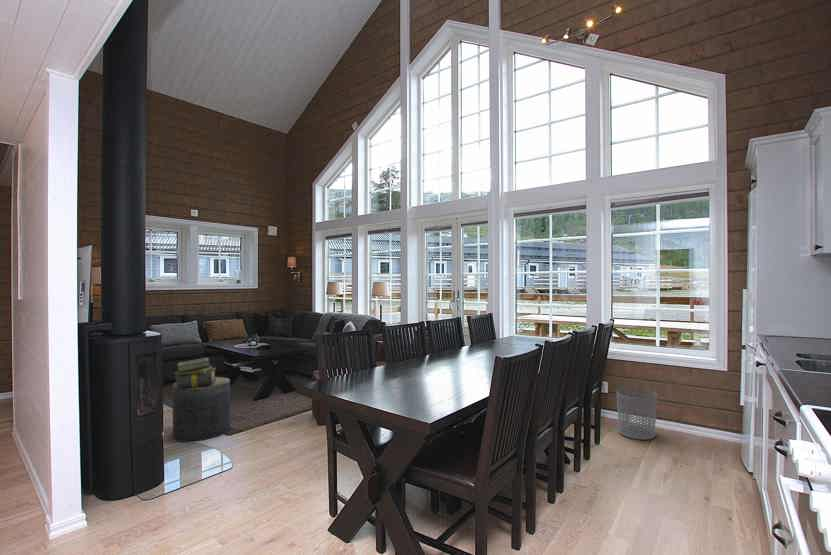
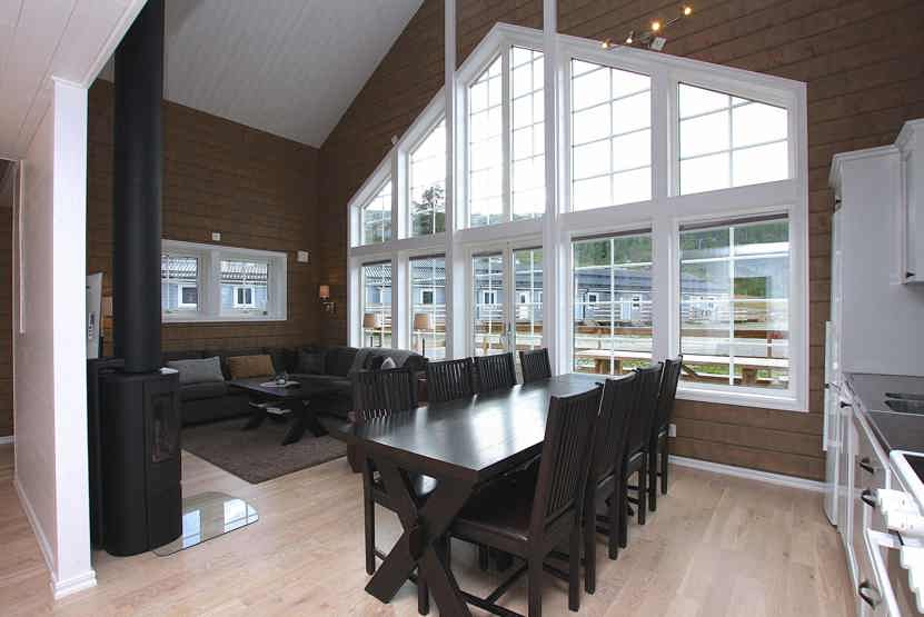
- stool [172,376,231,443]
- waste bin [616,387,658,441]
- stack of books [174,357,217,389]
